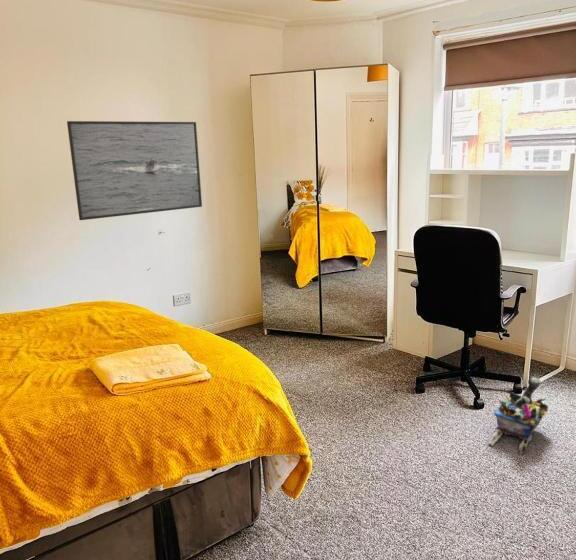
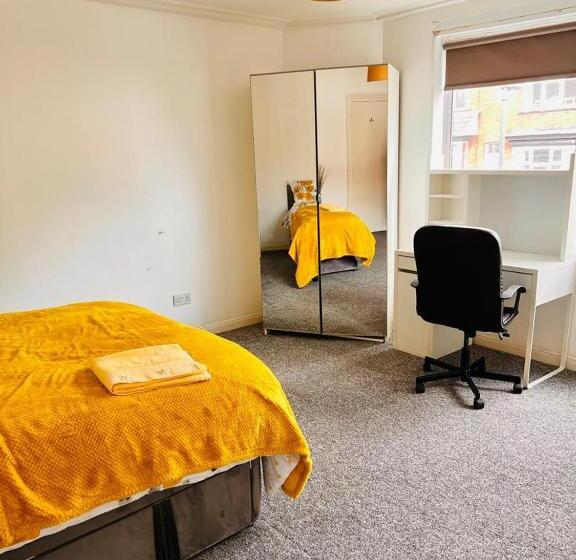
- waste bin [487,376,549,456]
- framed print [66,120,203,221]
